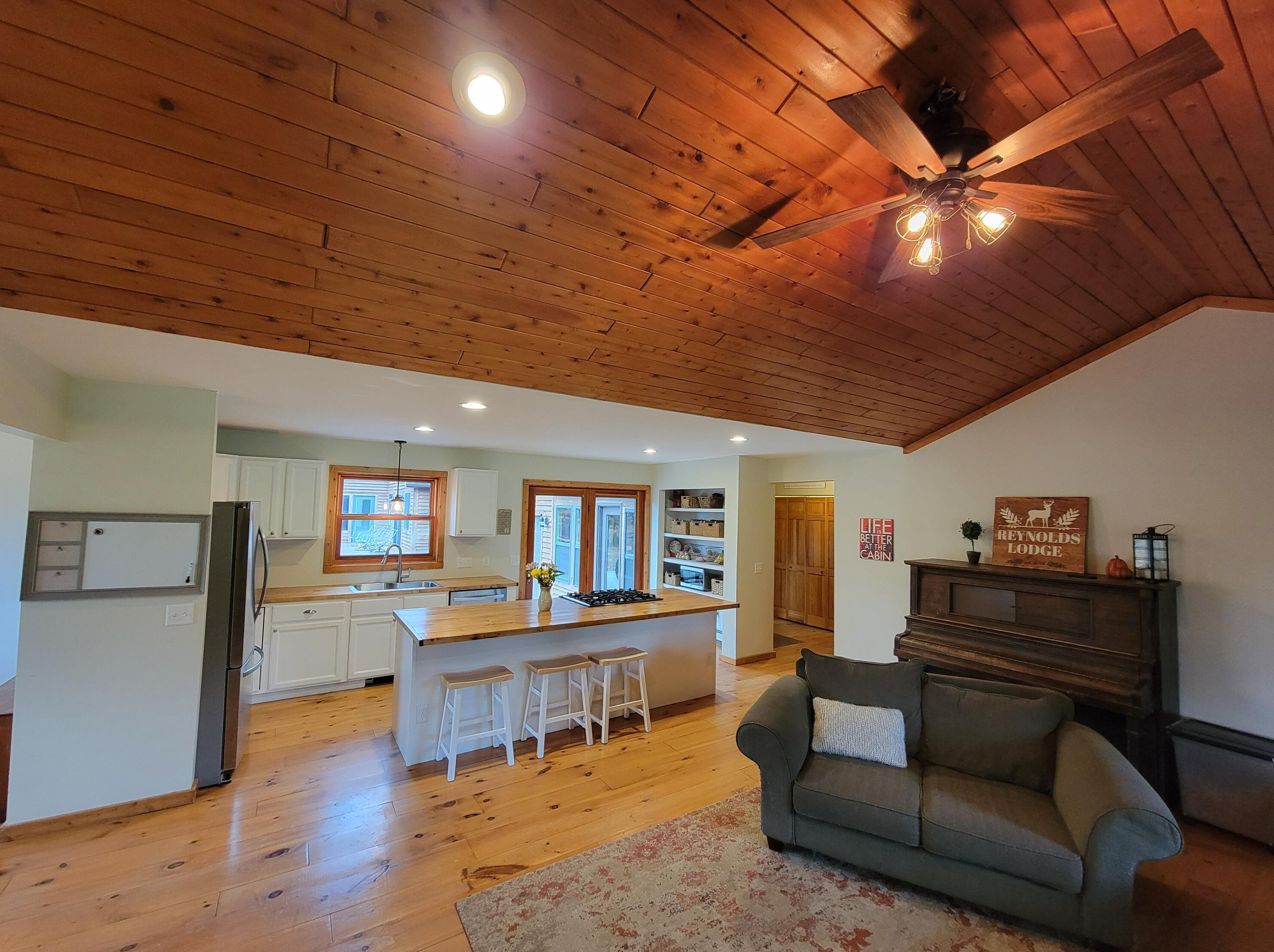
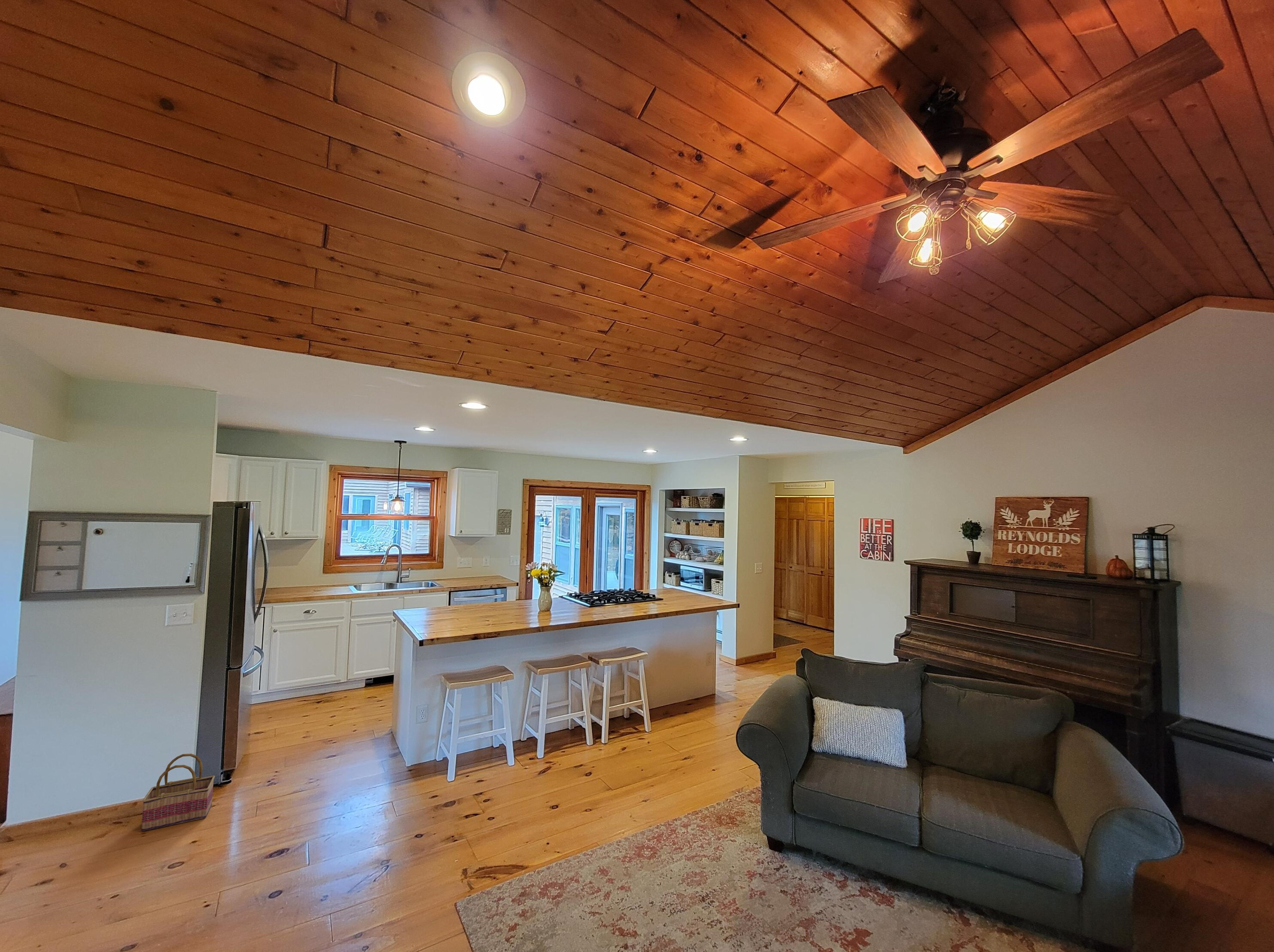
+ basket [141,753,215,832]
